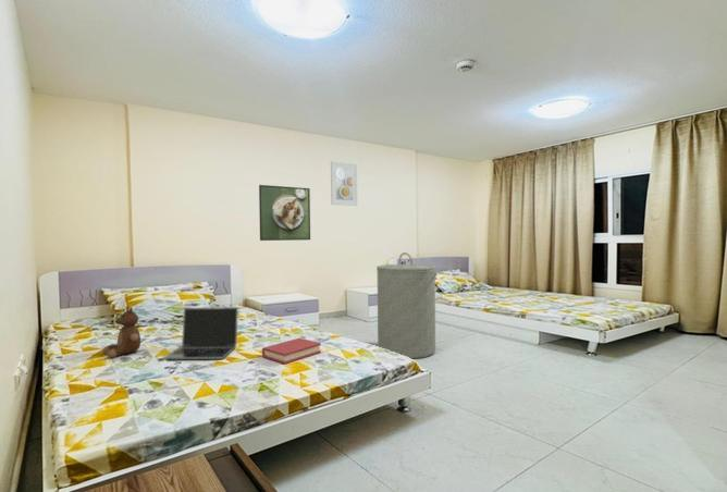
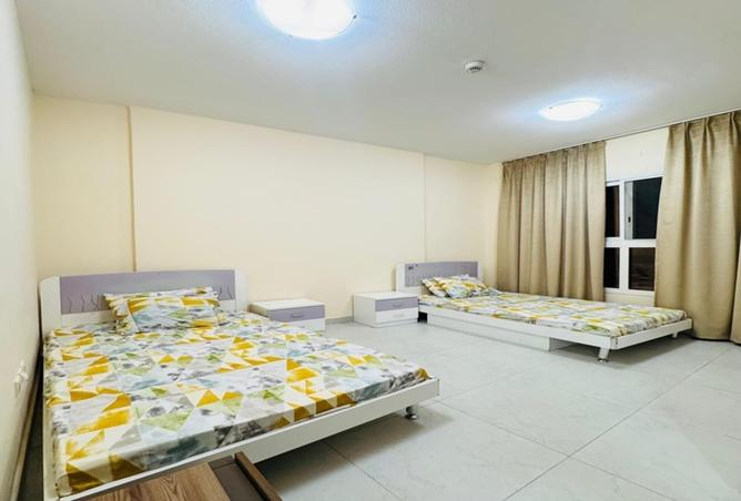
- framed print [258,184,311,242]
- laptop [162,306,239,361]
- teddy bear [101,305,141,359]
- hardback book [261,337,322,365]
- laundry hamper [375,251,438,360]
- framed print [330,160,358,207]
